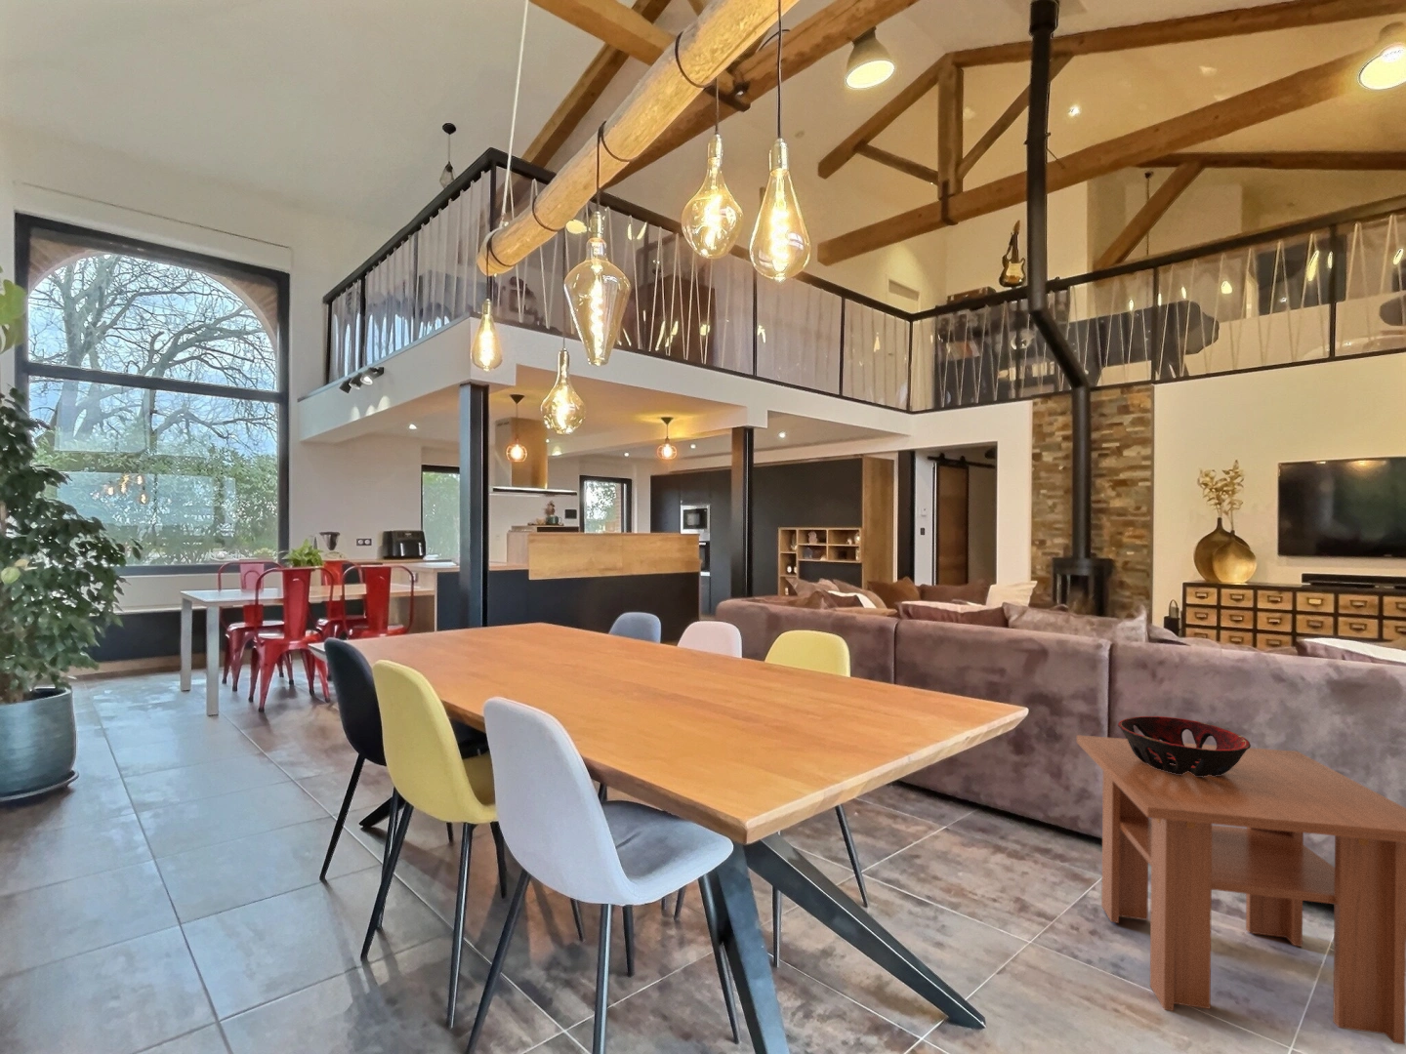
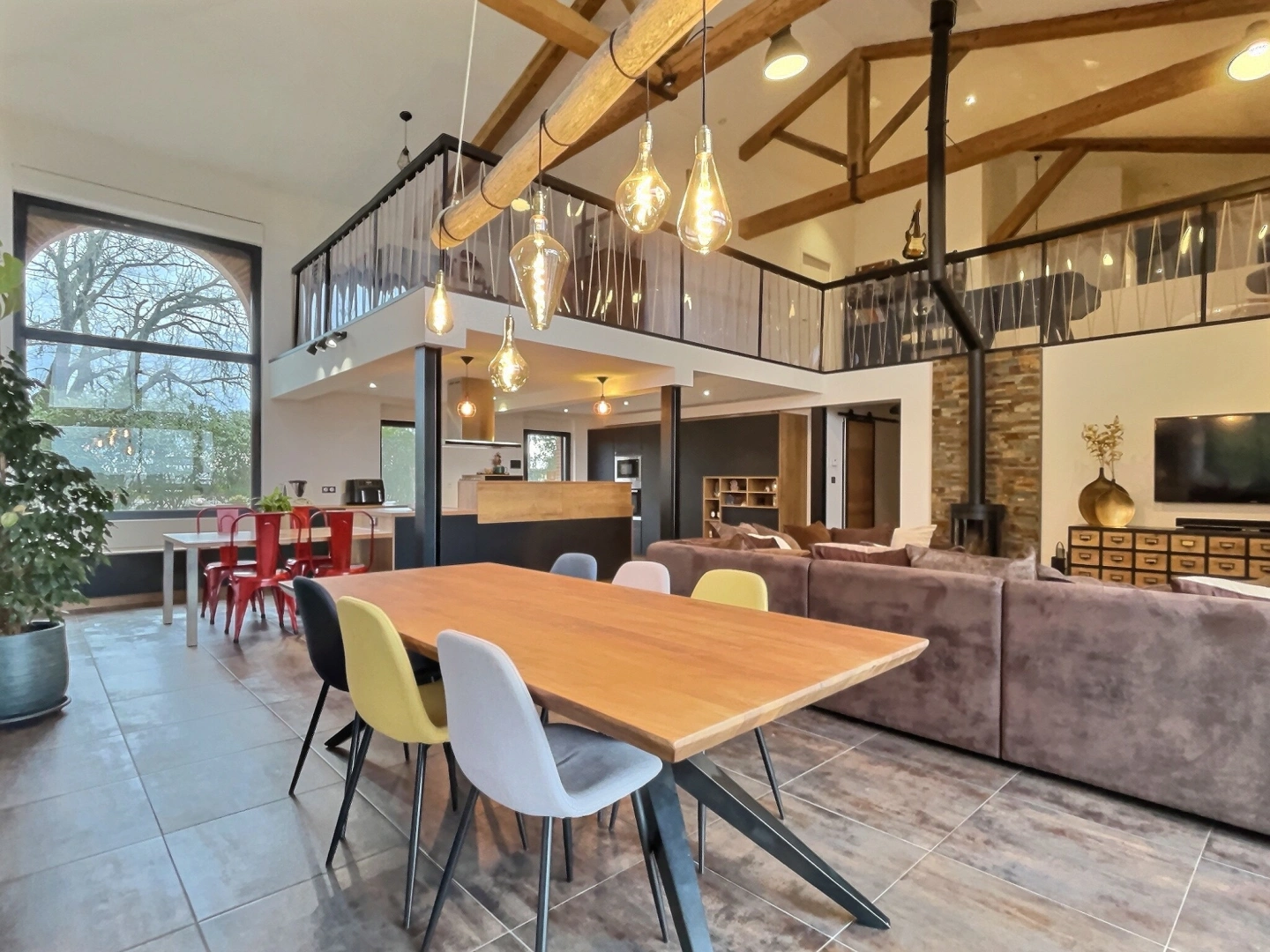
- coffee table [1076,734,1406,1045]
- decorative bowl [1117,715,1252,776]
